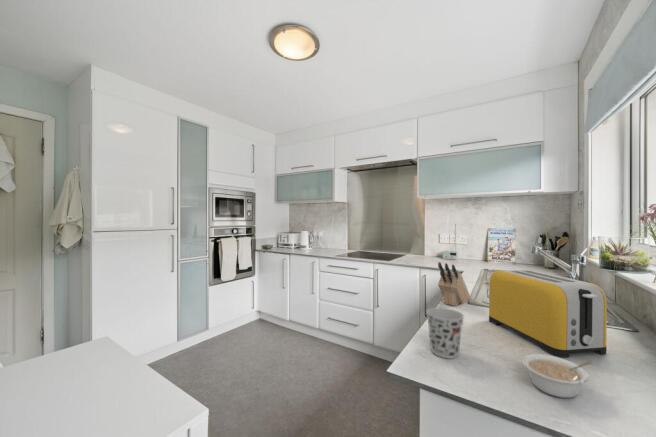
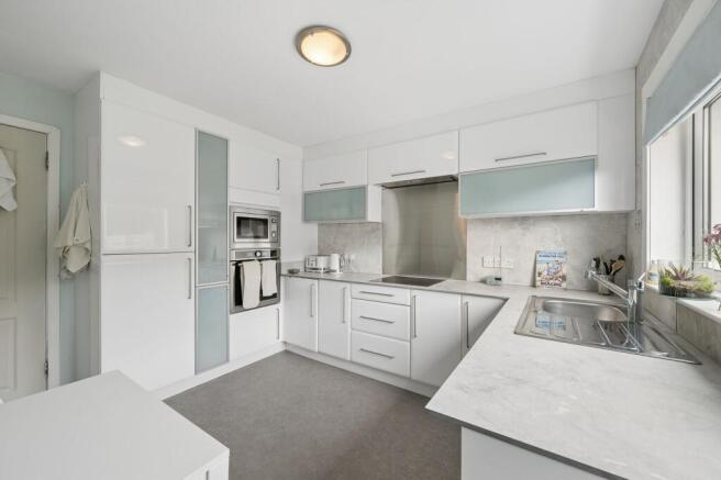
- cup [425,307,465,359]
- toaster [488,269,608,358]
- legume [522,353,594,399]
- knife block [437,261,471,307]
